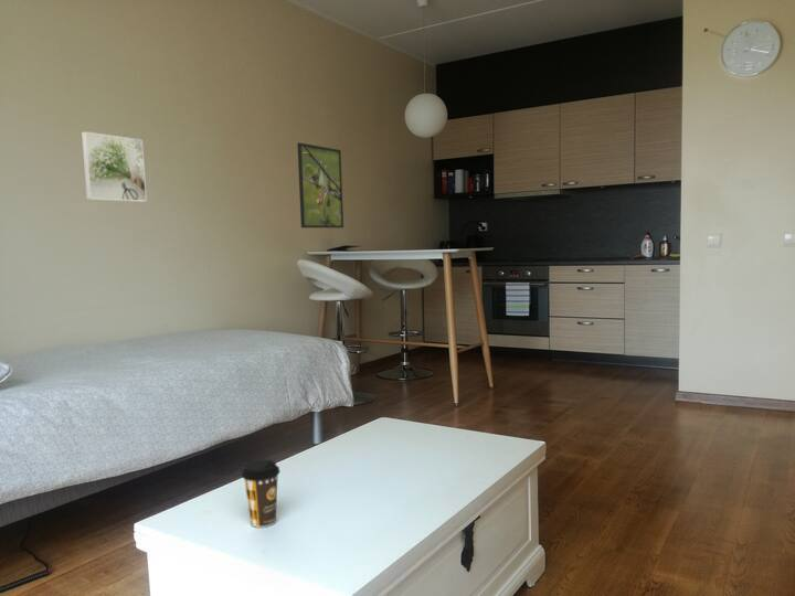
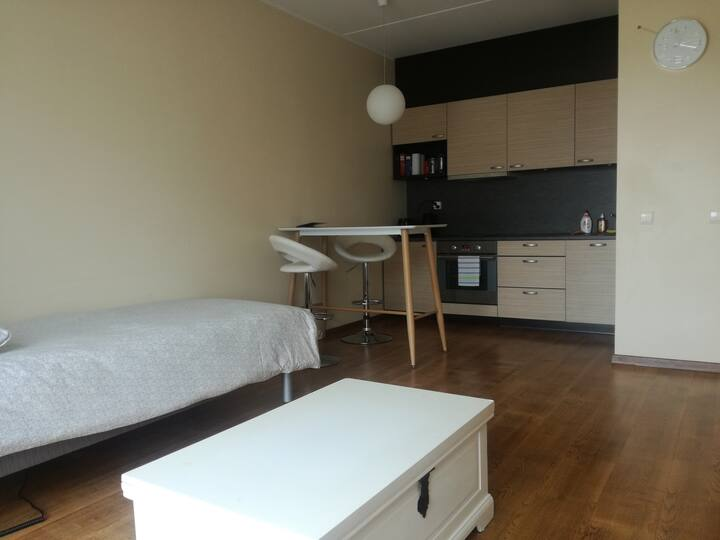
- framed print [296,141,344,228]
- coffee cup [241,459,280,529]
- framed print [81,130,148,203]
